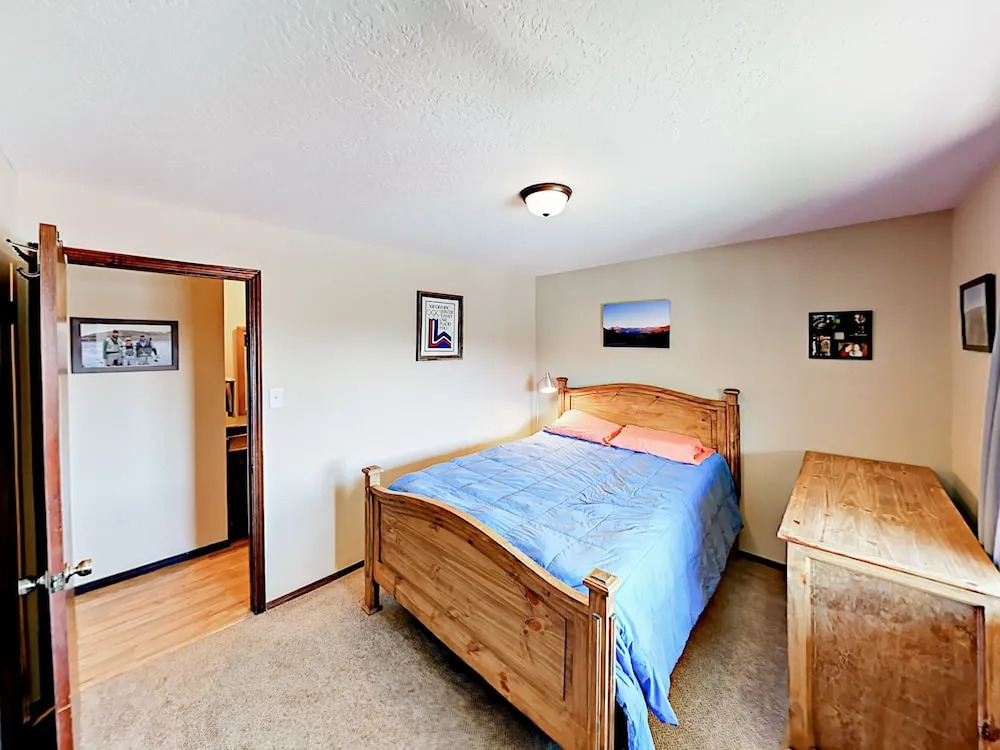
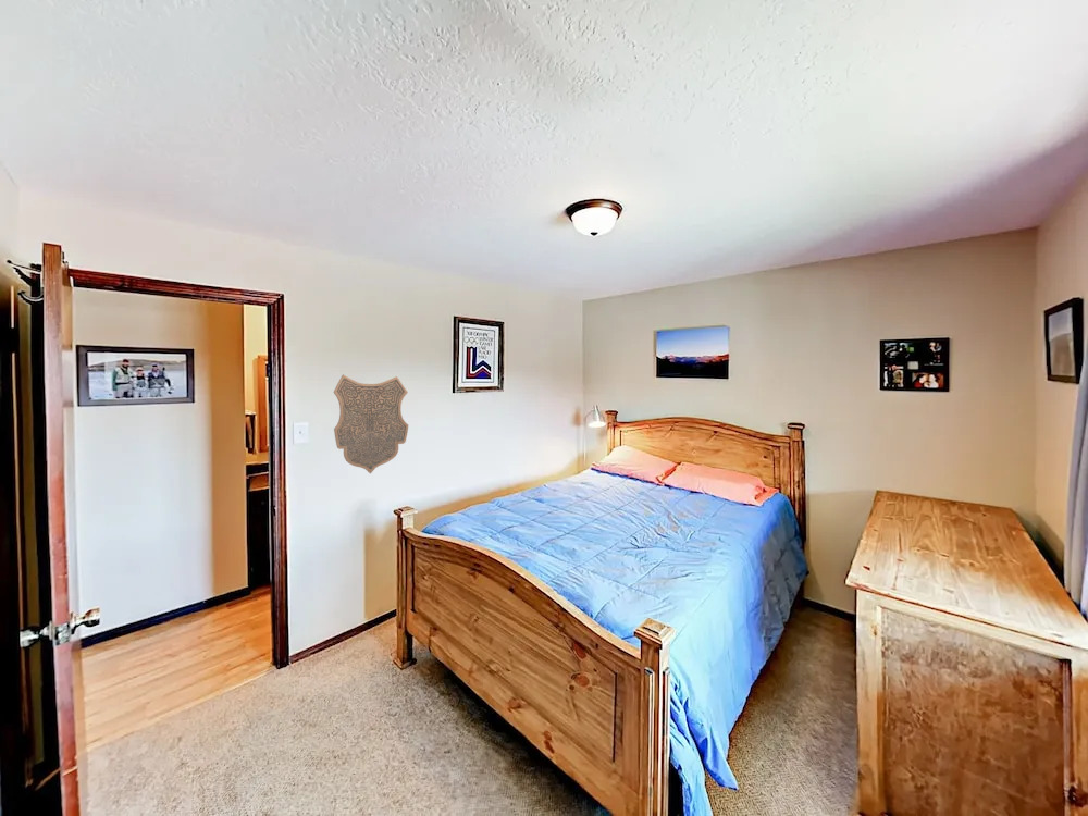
+ decorative shield [333,374,409,474]
